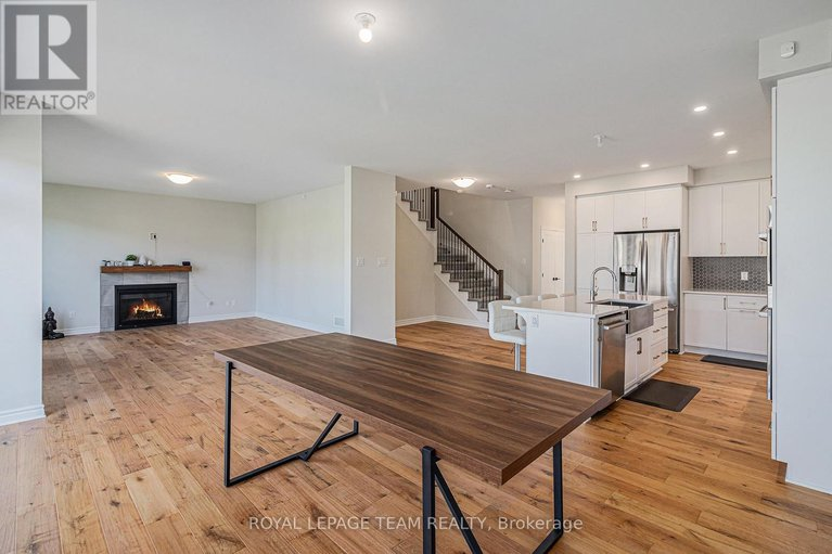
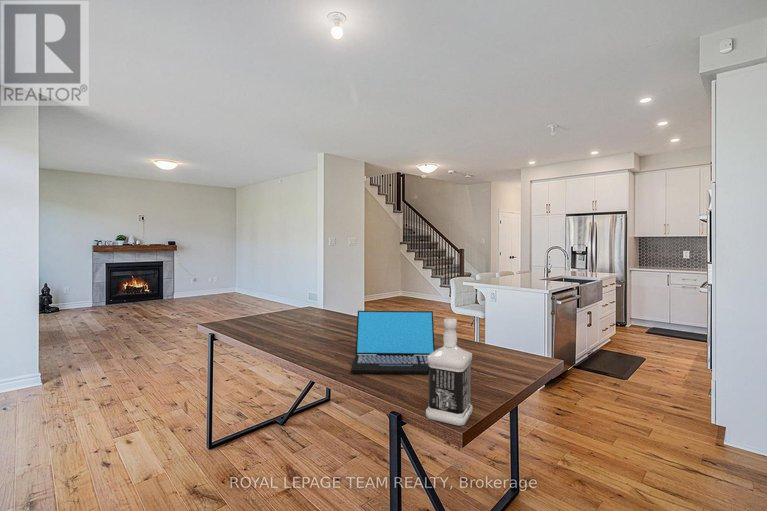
+ bottle [425,317,473,427]
+ laptop [350,310,436,375]
